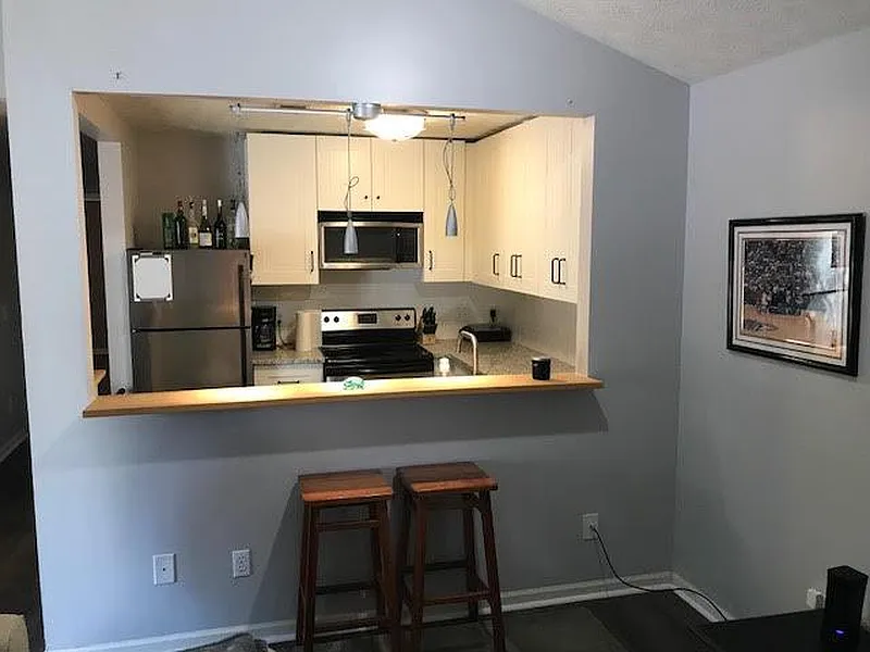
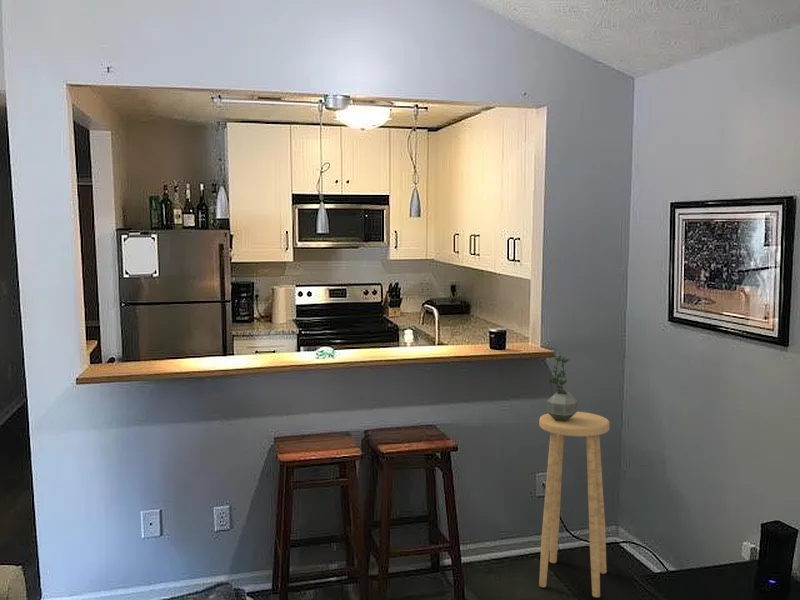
+ stool [538,411,610,598]
+ potted plant [545,354,578,422]
